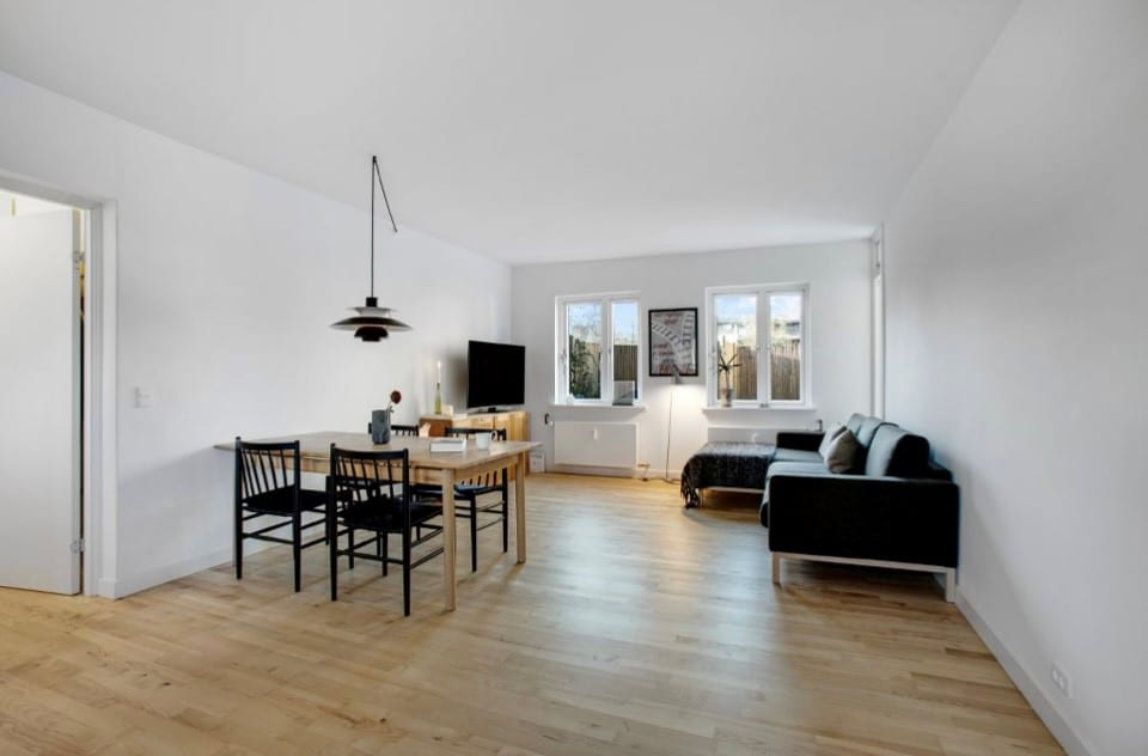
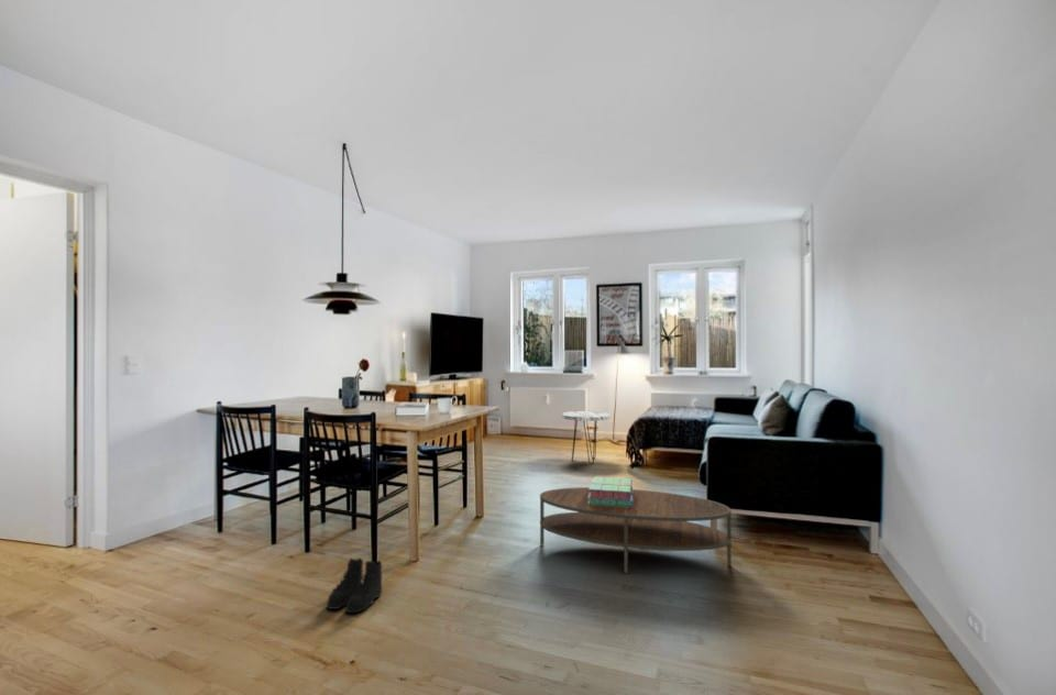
+ coffee table [539,486,733,575]
+ stack of books [587,476,634,507]
+ boots [326,556,384,614]
+ side table [561,410,610,465]
